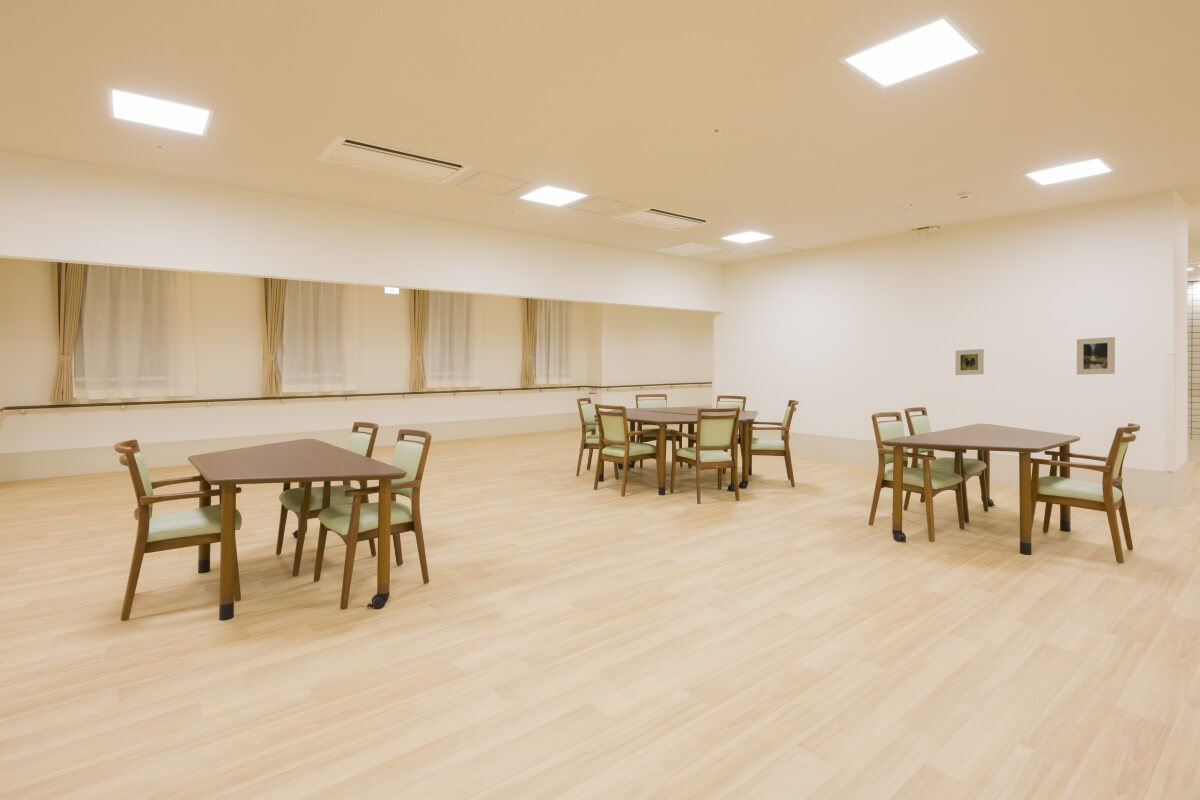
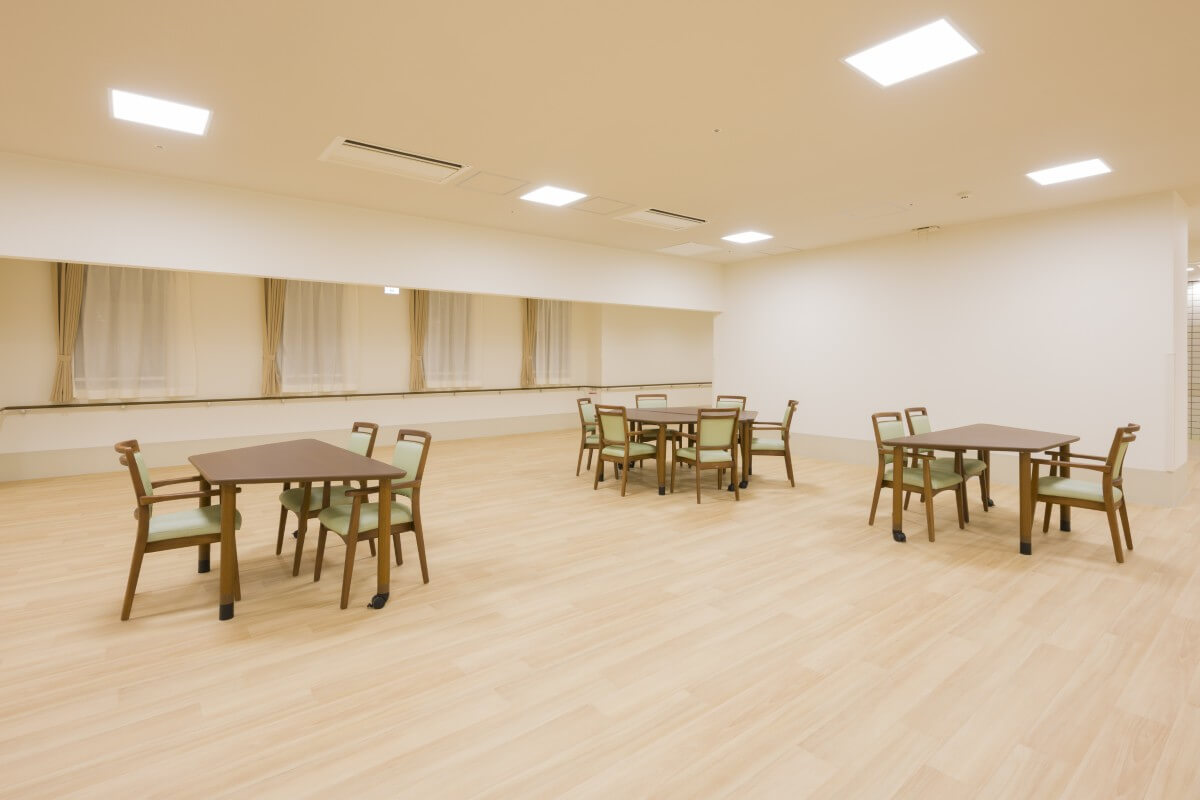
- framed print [954,348,985,376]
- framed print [1076,336,1116,376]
